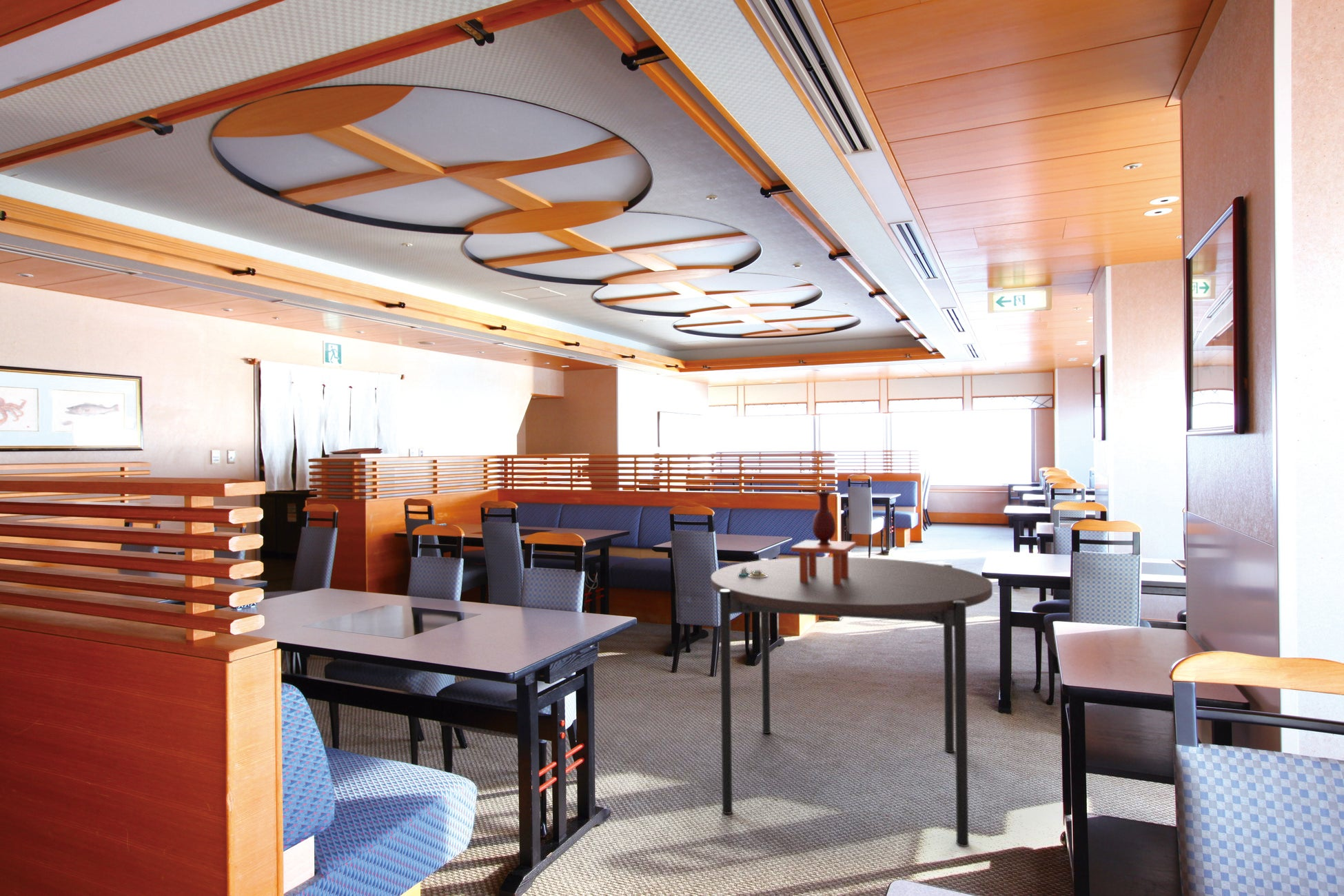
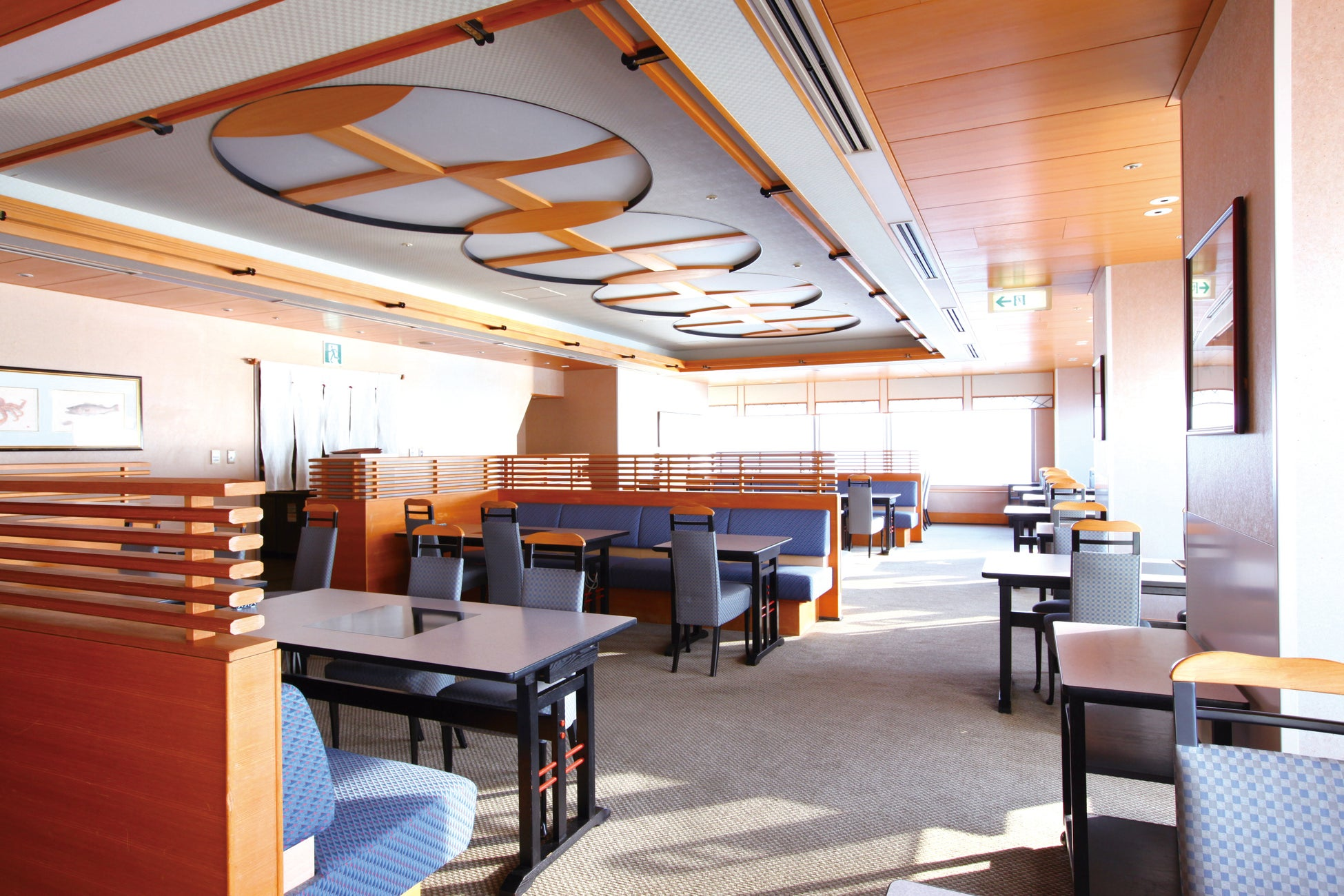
- vase [791,491,857,584]
- dining table [711,556,993,848]
- salt and pepper shaker set [738,567,768,578]
